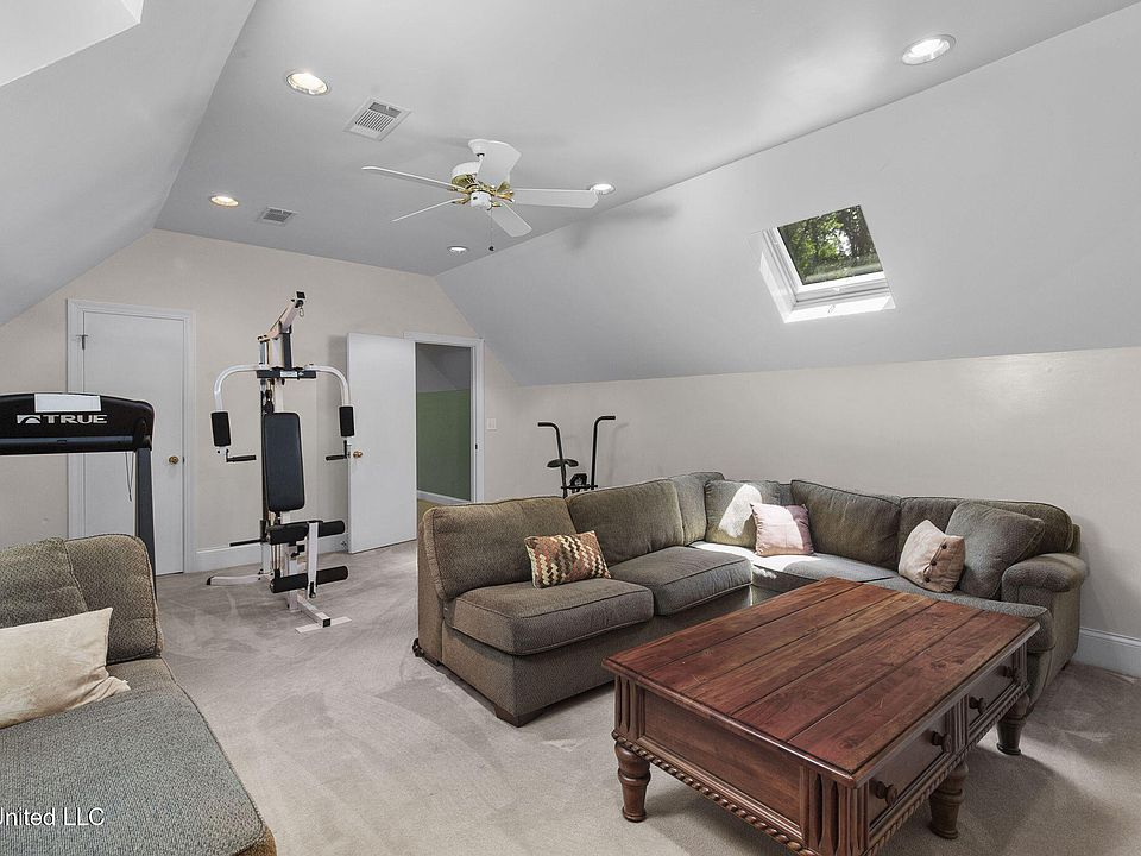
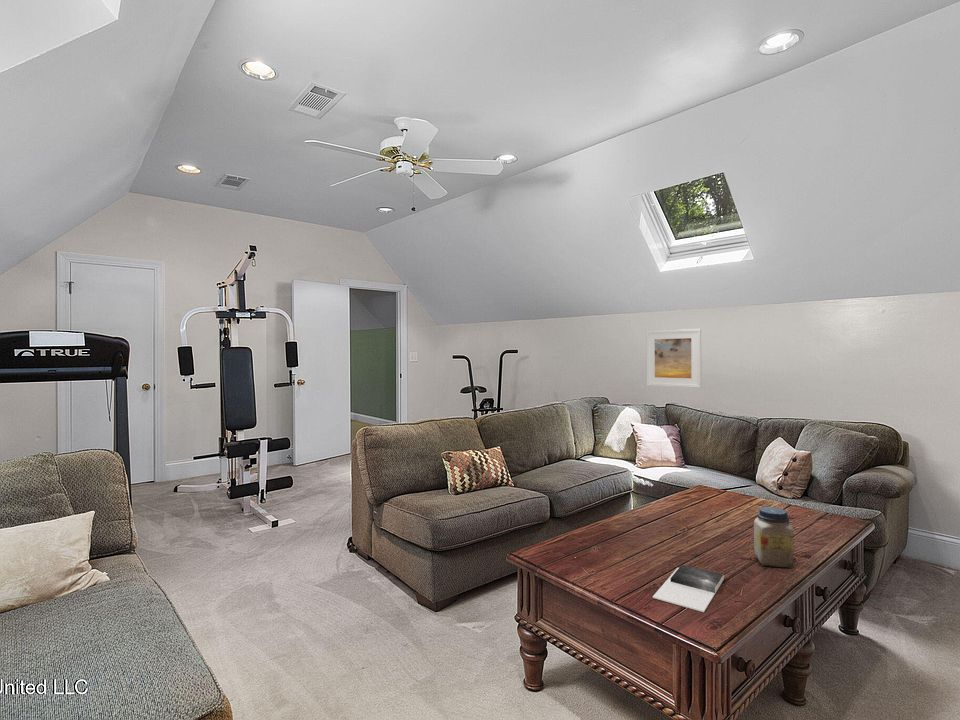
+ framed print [646,328,702,389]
+ book [652,564,725,613]
+ jar [753,506,795,569]
